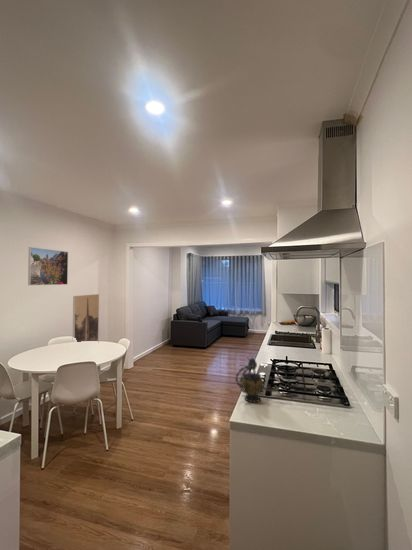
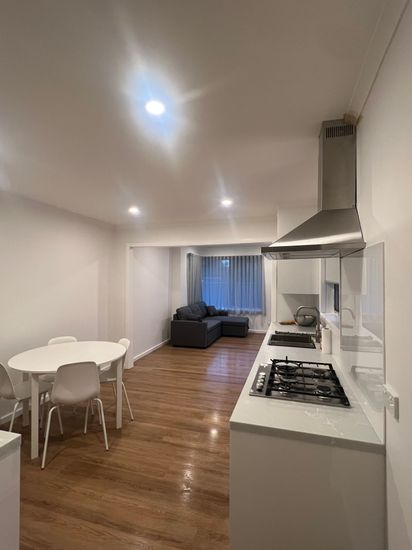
- teapot [234,357,281,403]
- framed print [72,293,100,343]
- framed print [27,246,69,286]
